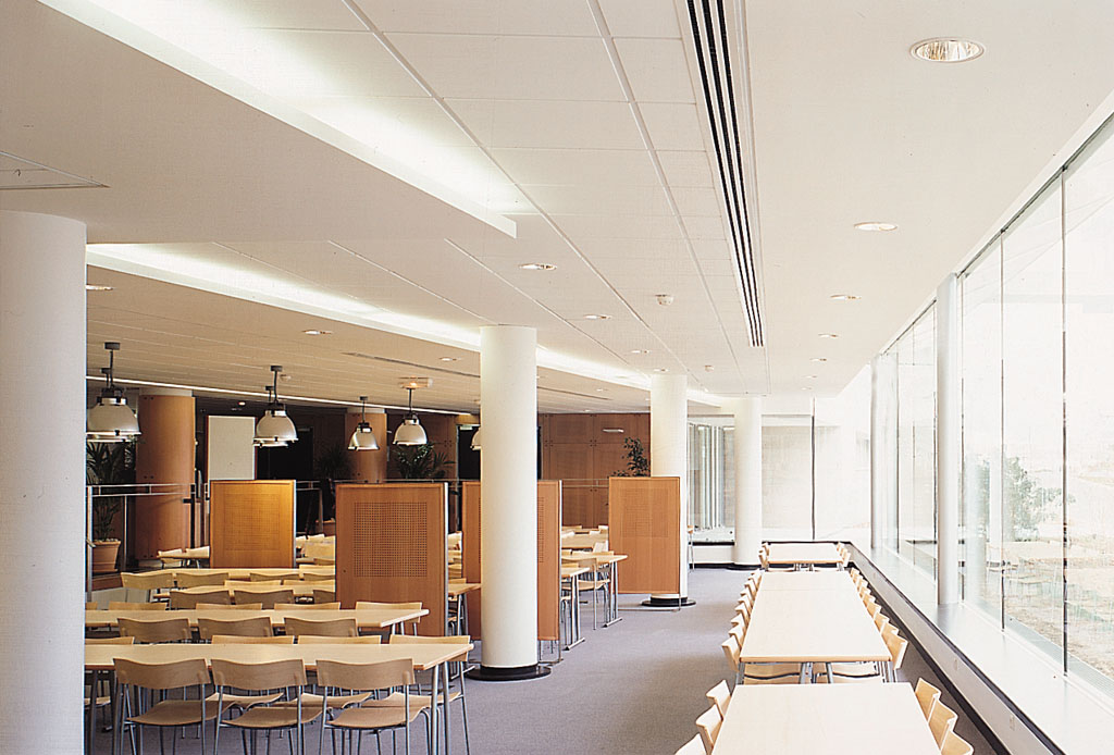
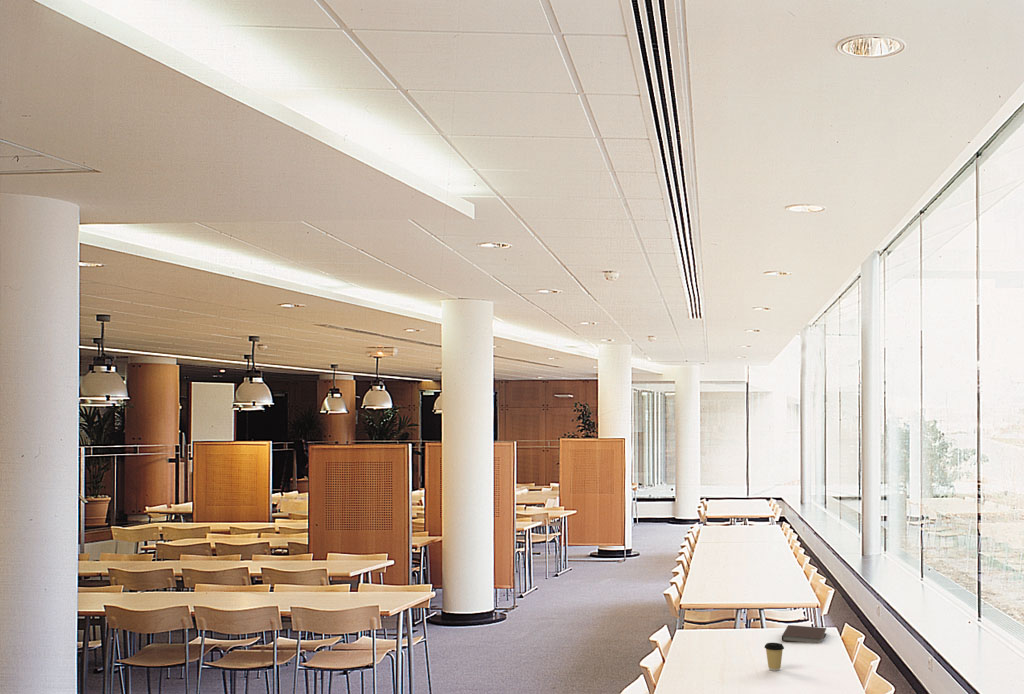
+ coffee cup [763,642,785,672]
+ notebook [781,624,827,644]
